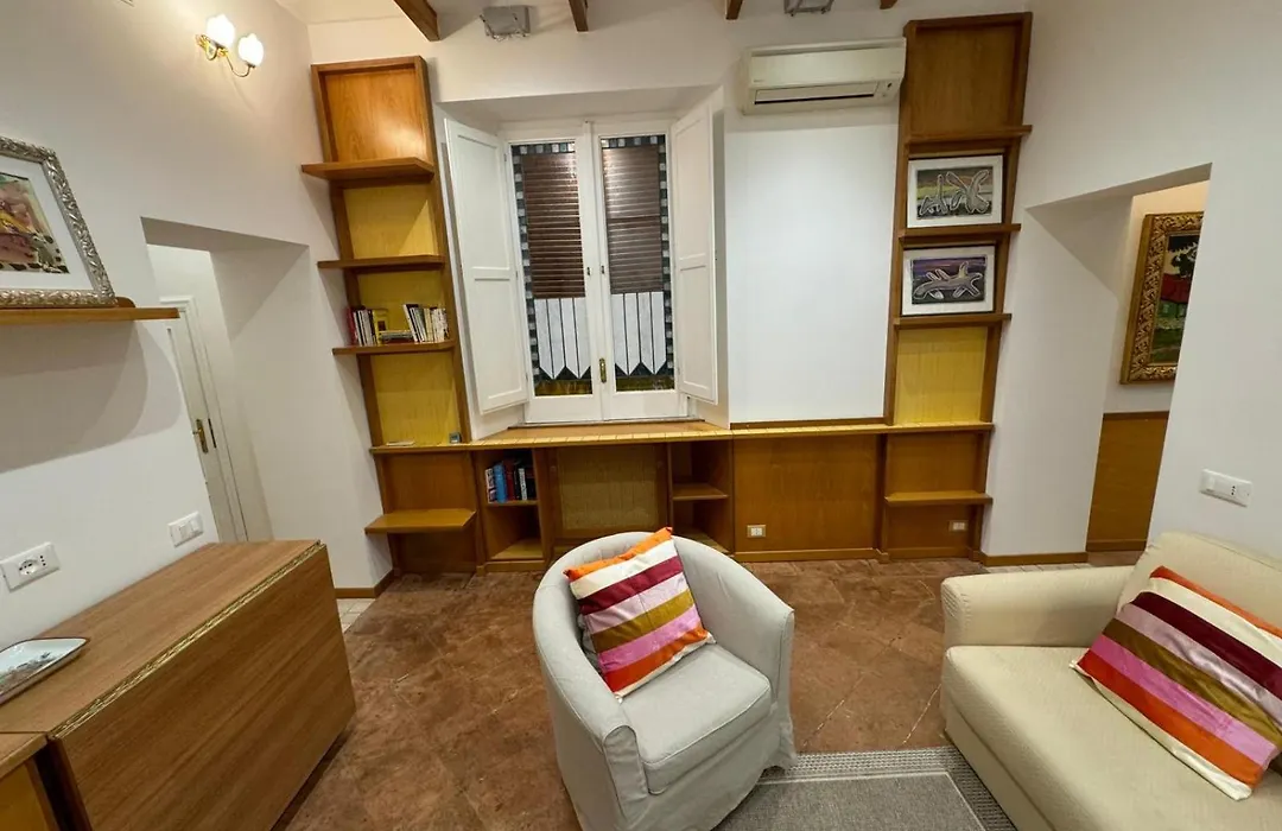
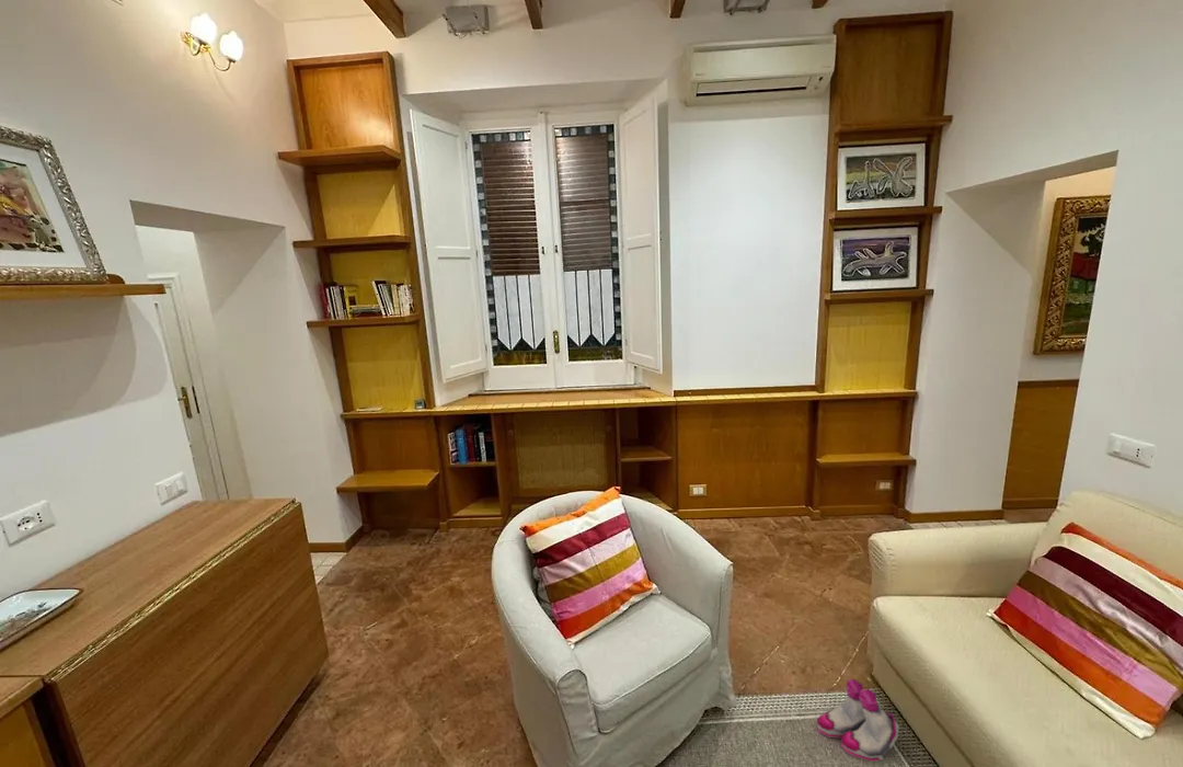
+ boots [815,678,900,763]
